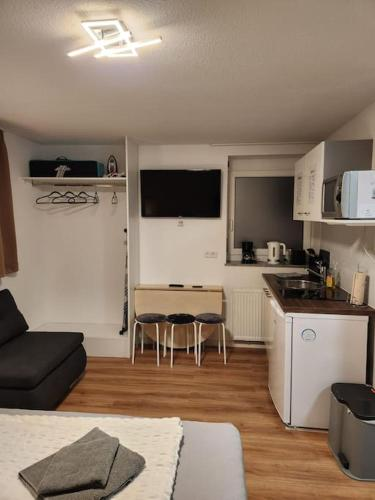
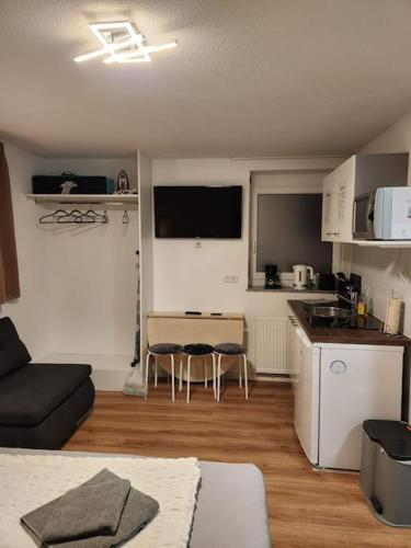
+ bag [123,366,149,398]
